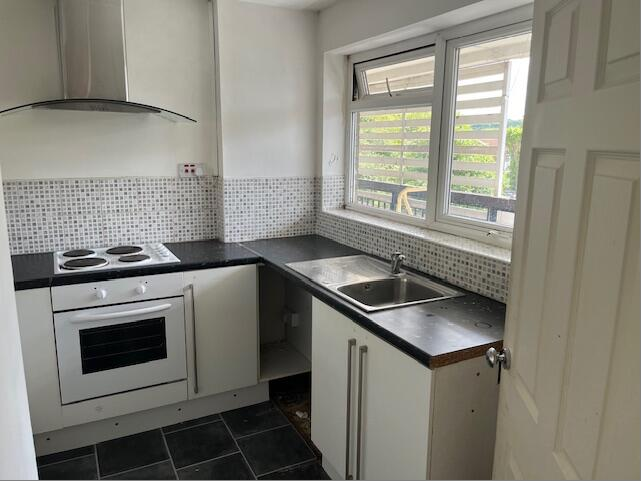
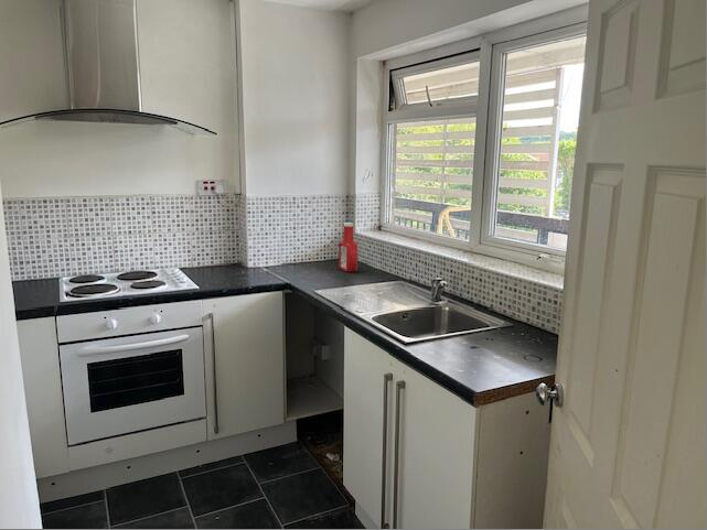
+ soap bottle [338,221,358,273]
